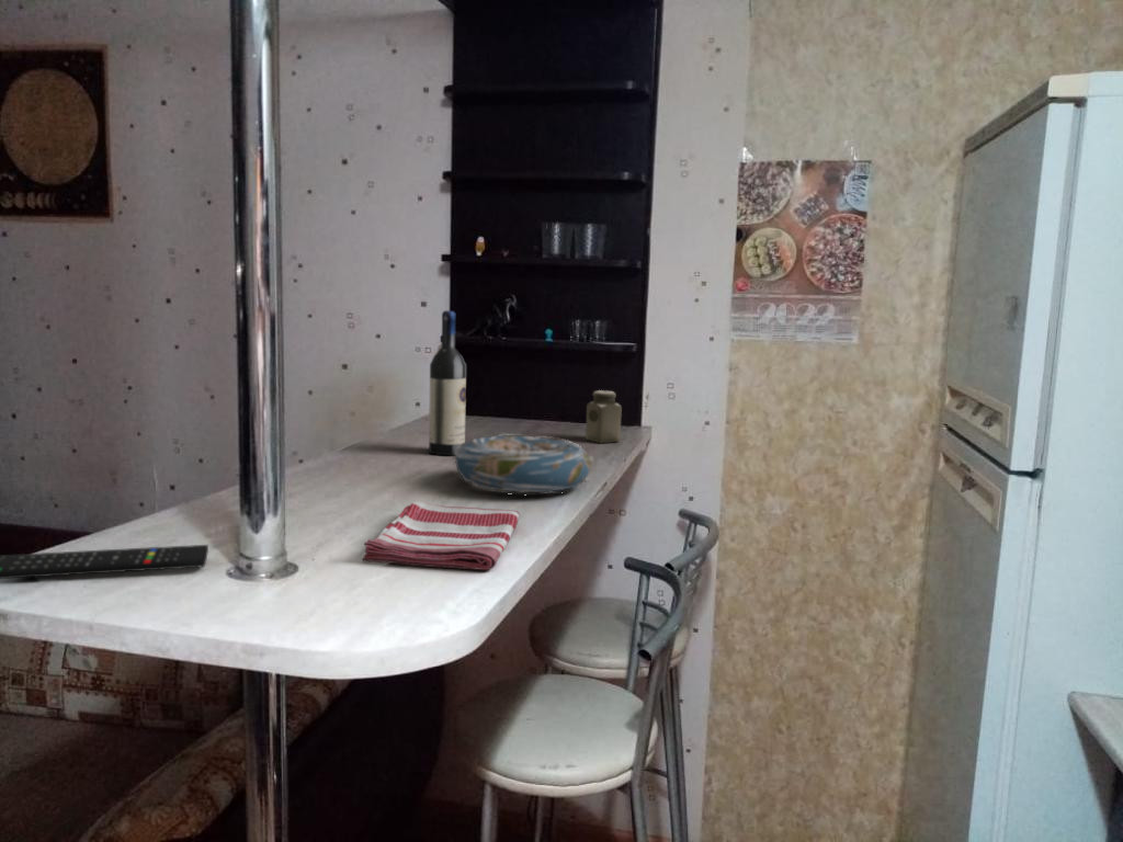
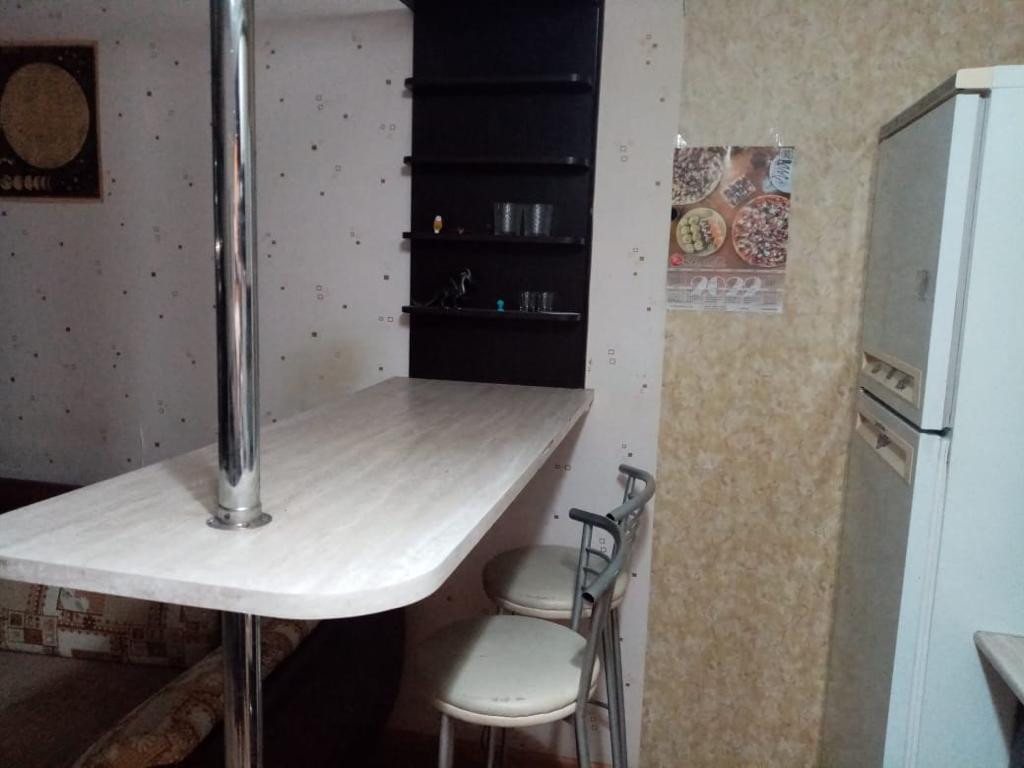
- dish towel [362,501,521,571]
- wine bottle [428,309,467,456]
- decorative bowl [452,433,594,496]
- remote control [0,544,209,580]
- salt shaker [585,389,623,444]
